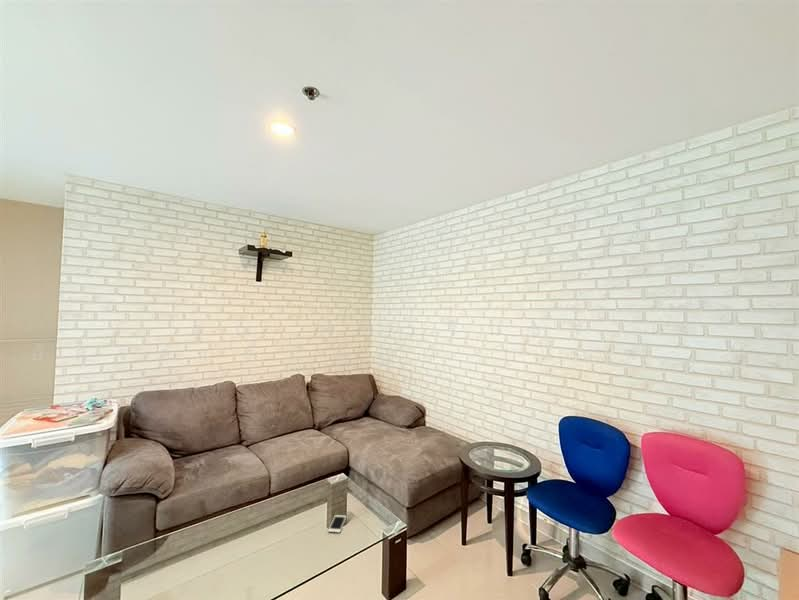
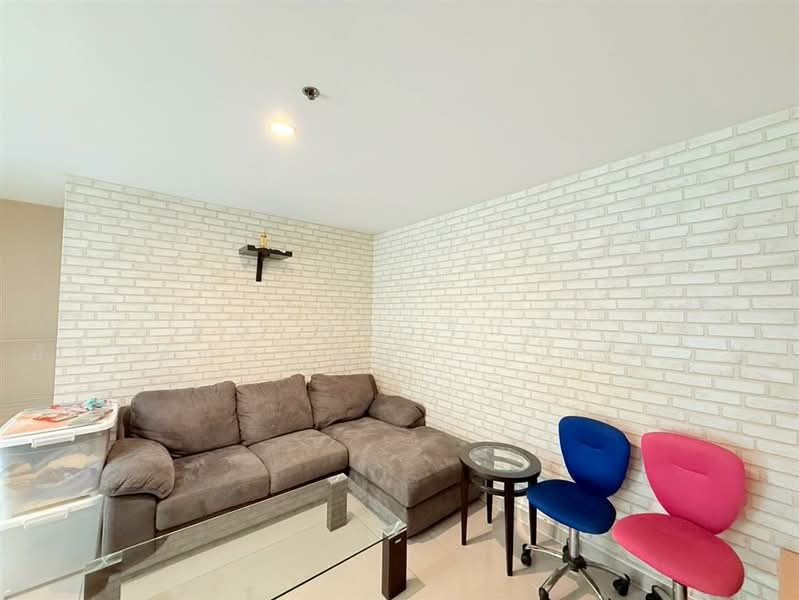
- cell phone [327,514,347,534]
